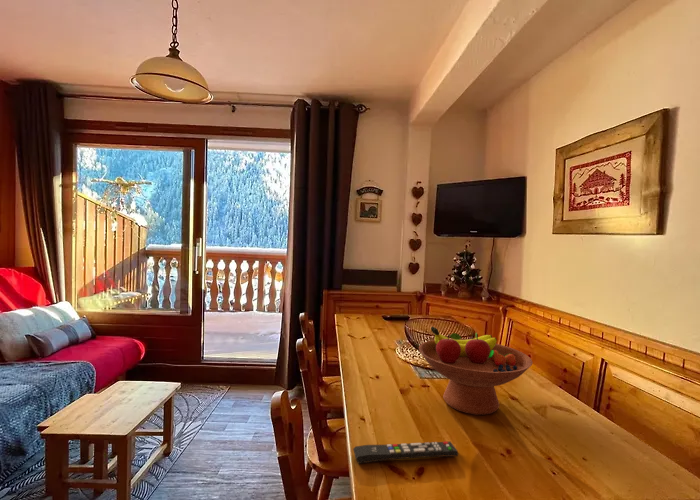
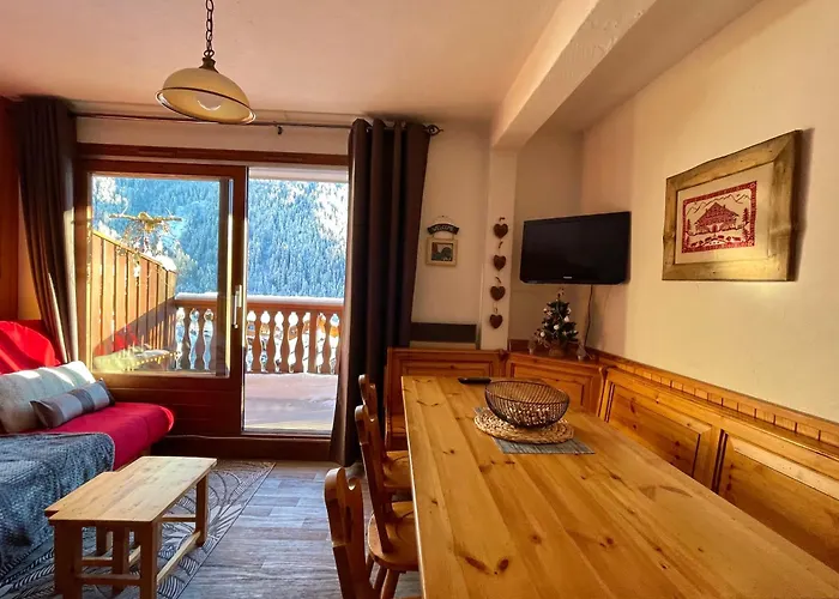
- remote control [352,441,460,465]
- fruit bowl [418,326,534,416]
